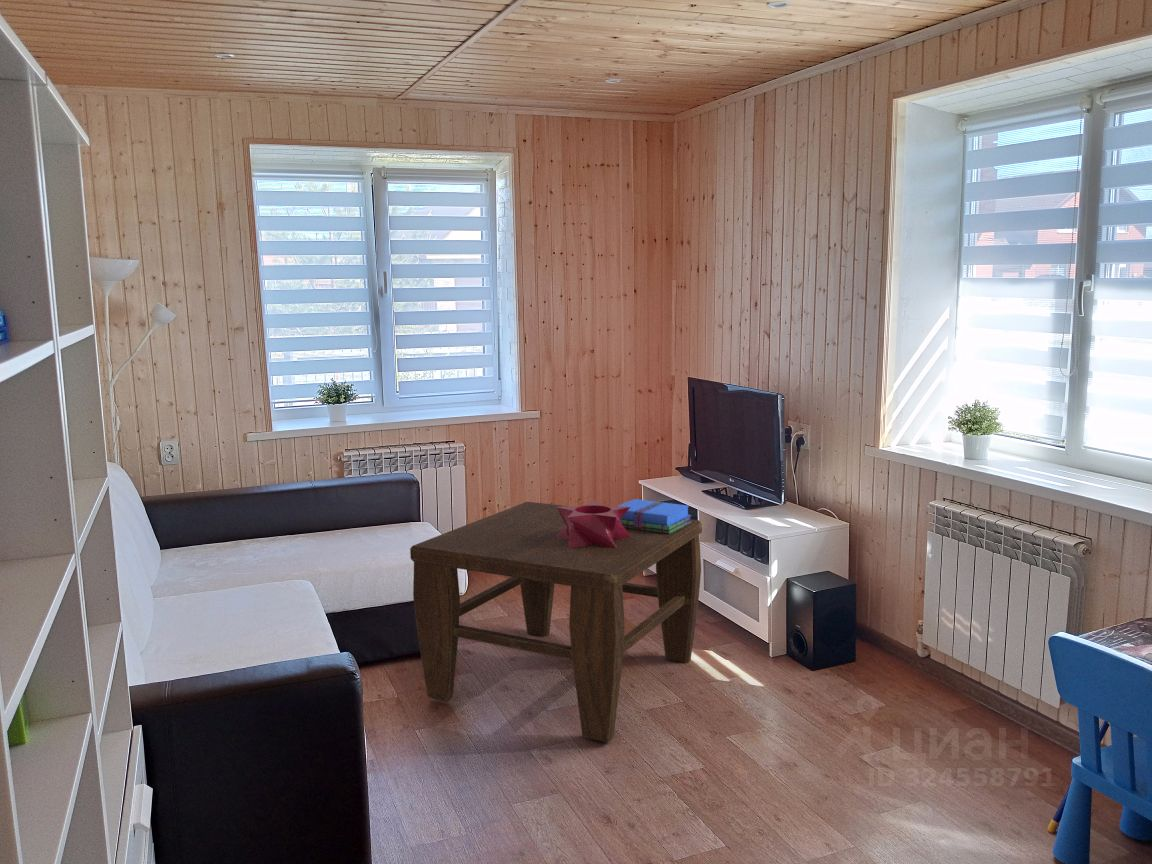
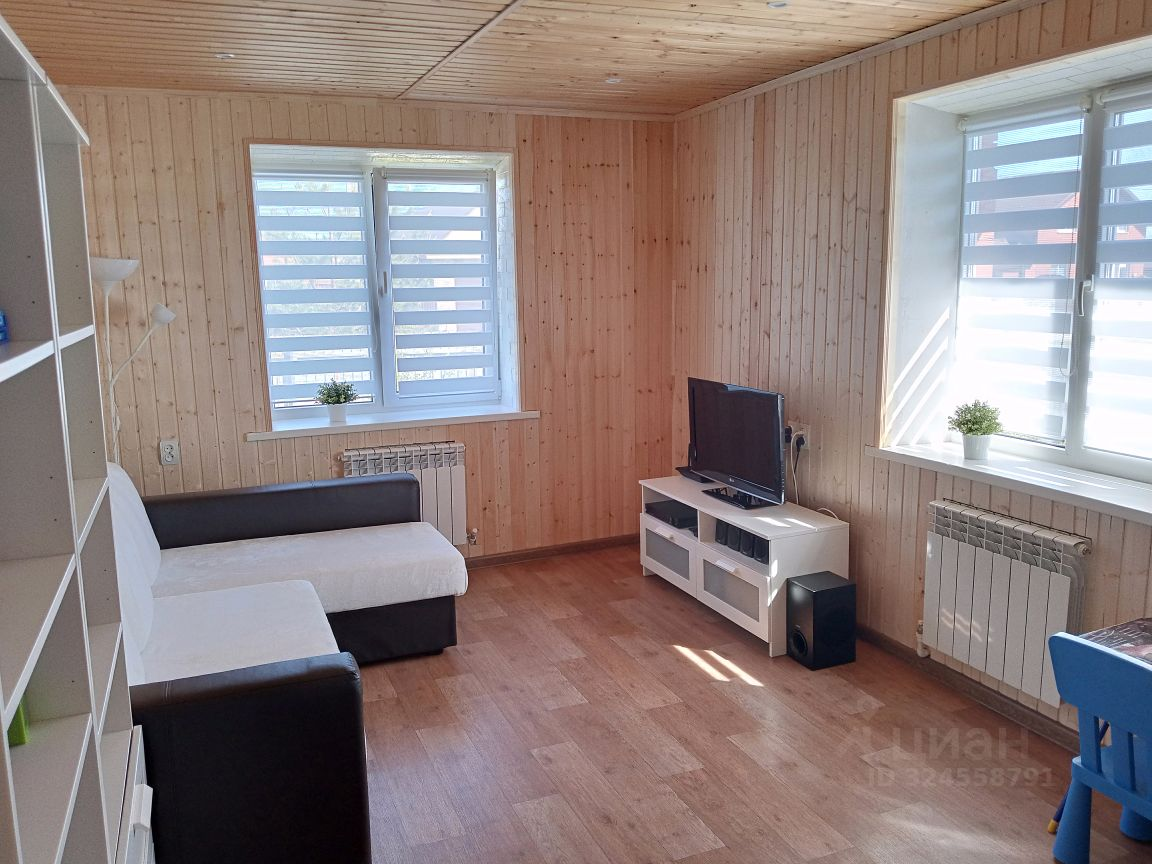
- books [618,498,692,534]
- coffee table [409,501,703,743]
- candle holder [557,500,630,548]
